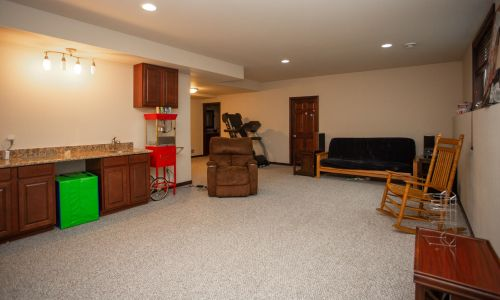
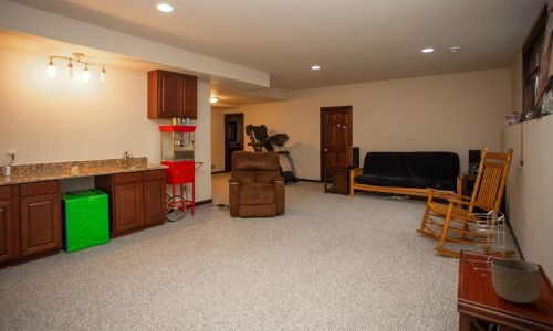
+ bowl [490,258,542,305]
